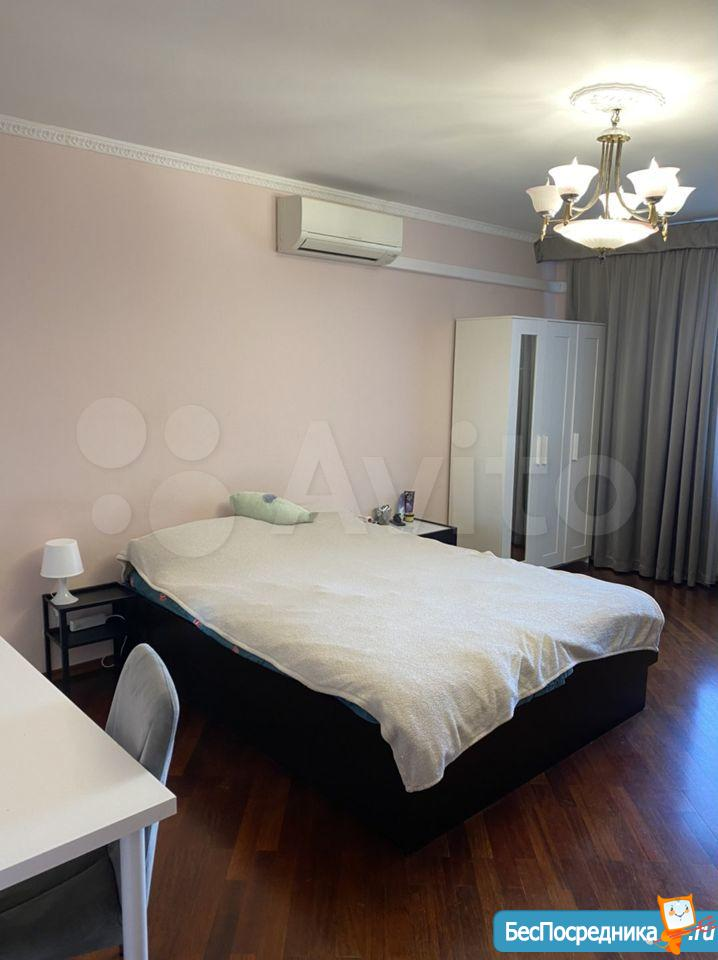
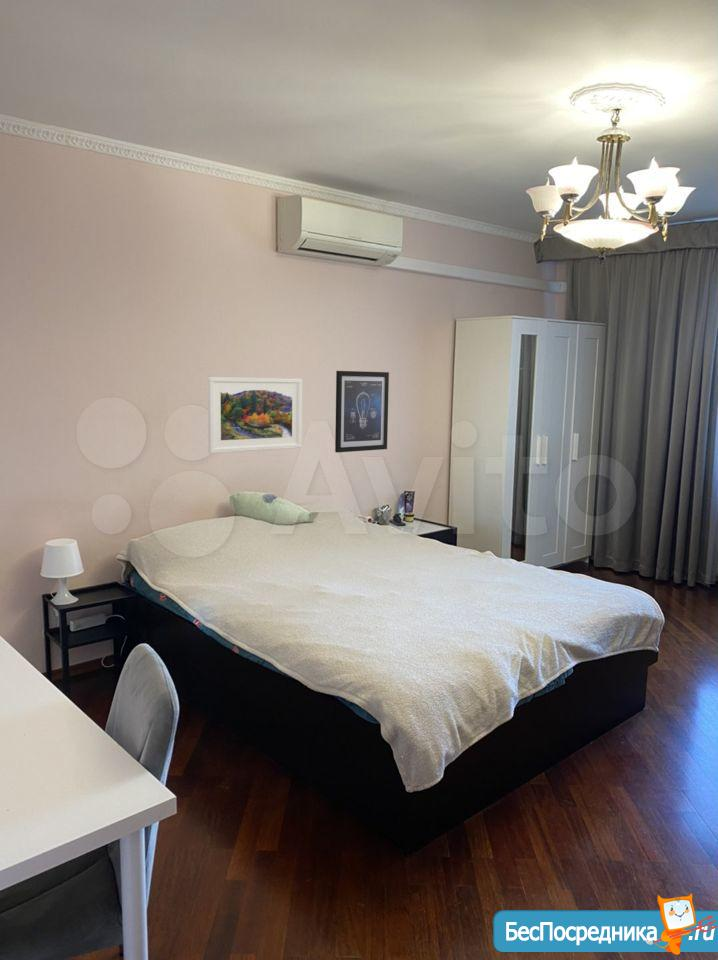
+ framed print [207,376,303,454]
+ wall art [334,370,390,454]
